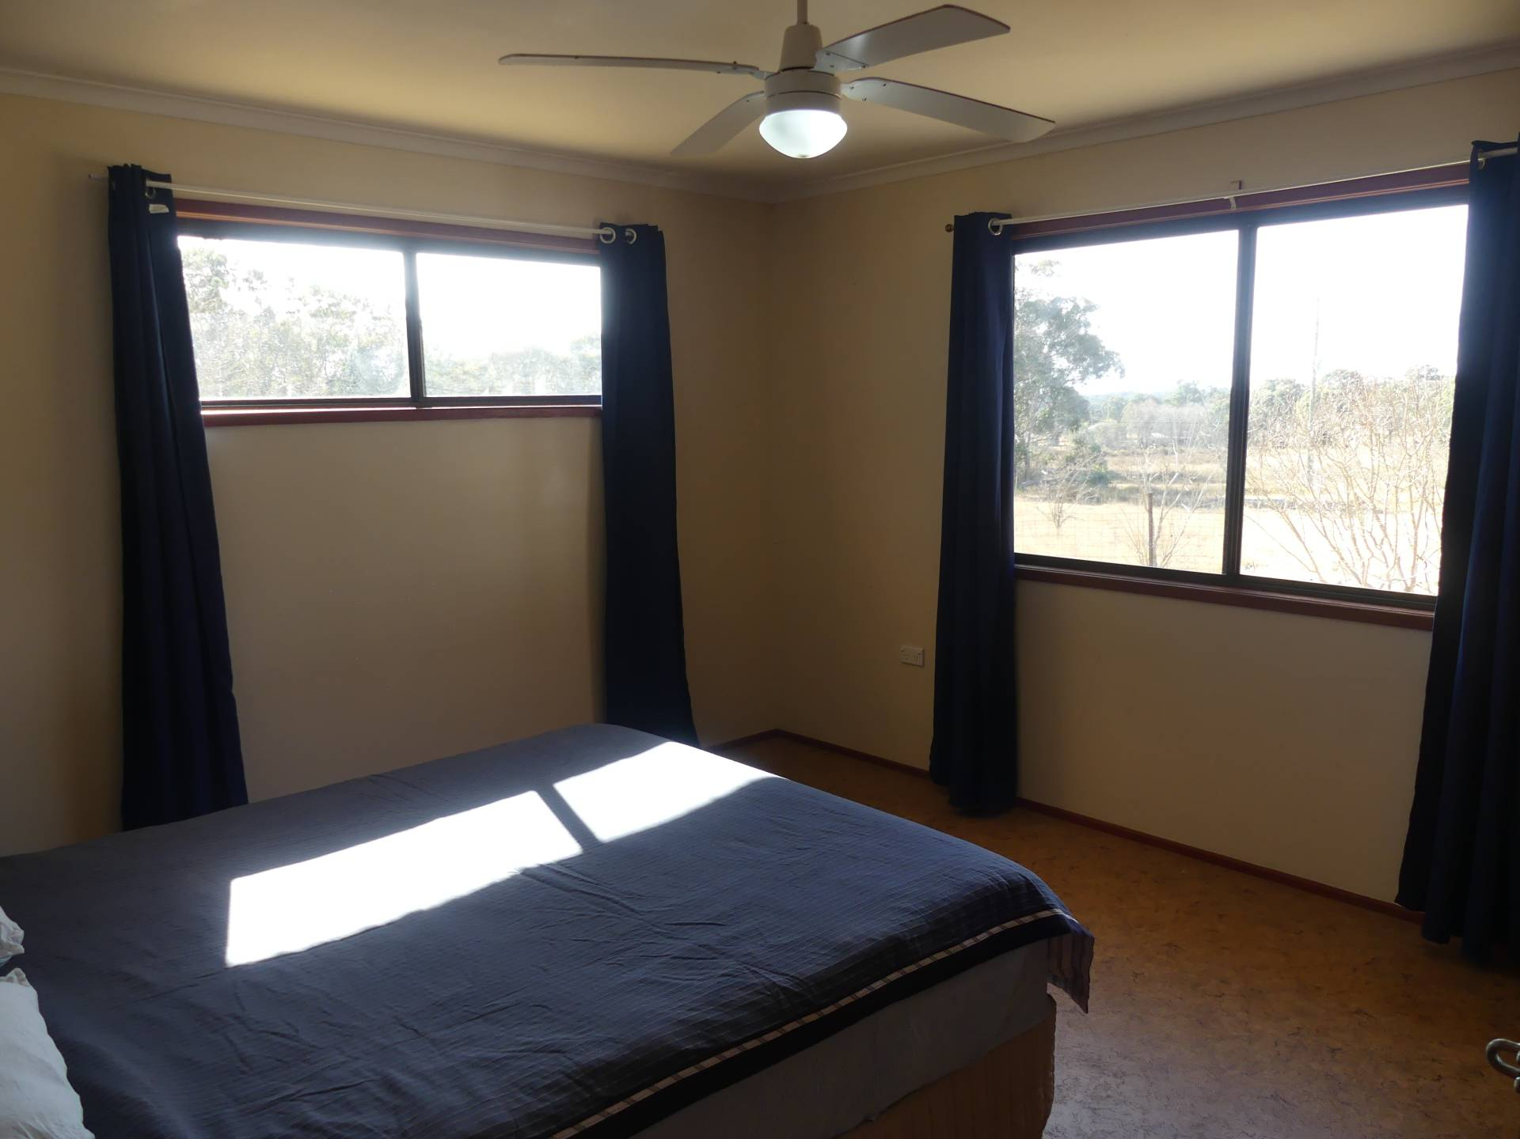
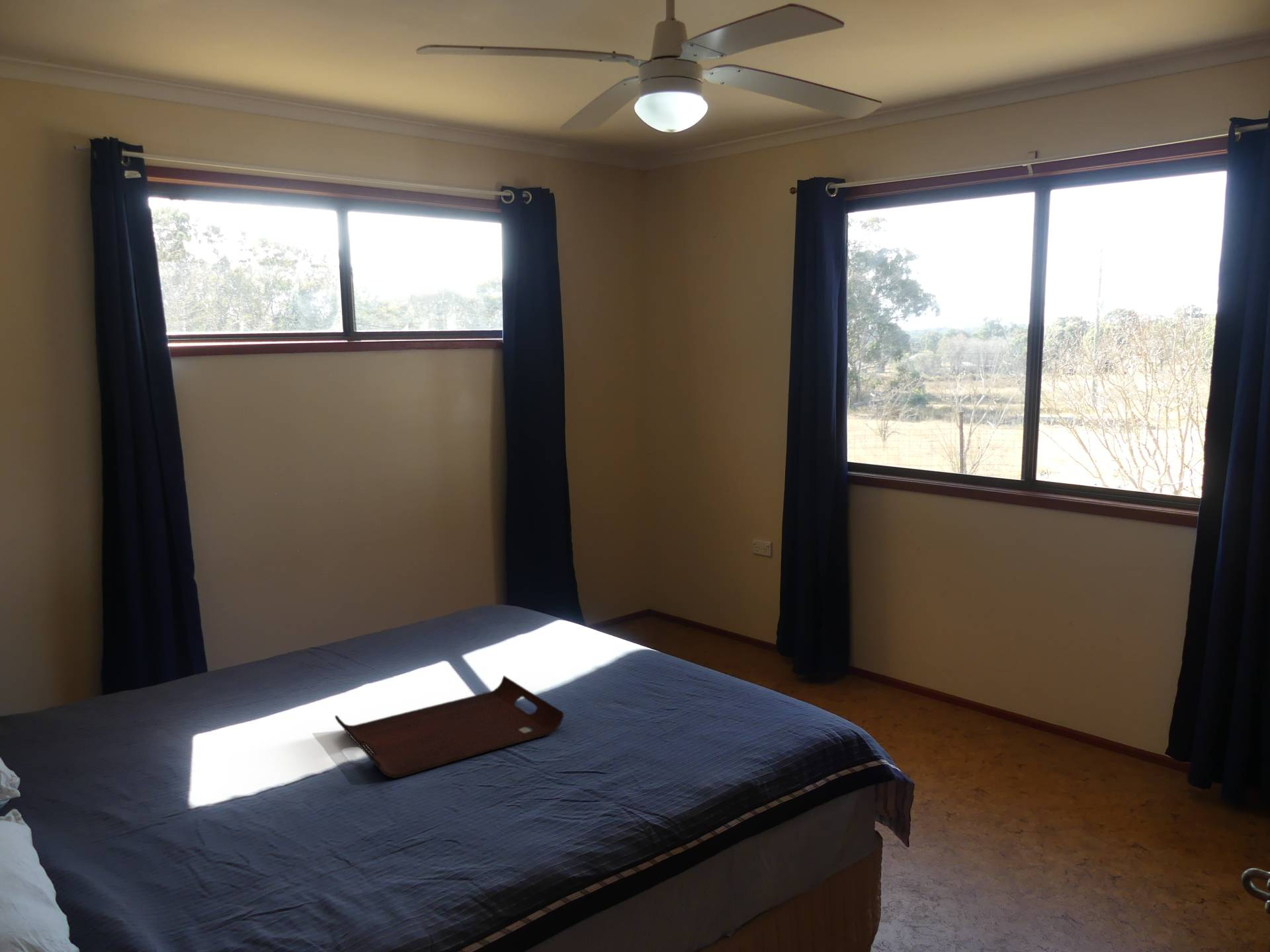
+ serving tray [334,675,564,779]
